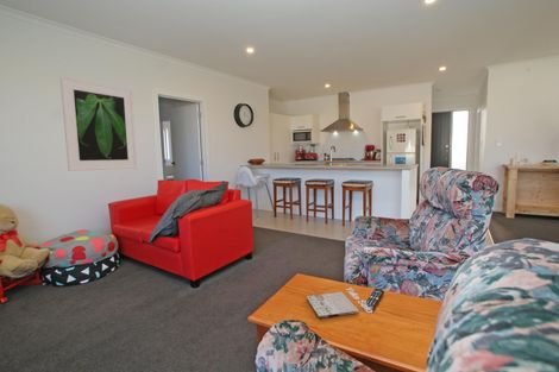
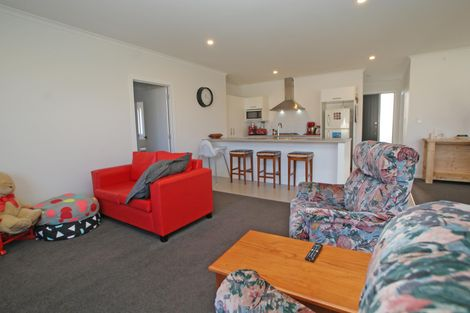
- magazine [306,286,373,320]
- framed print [59,76,138,172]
